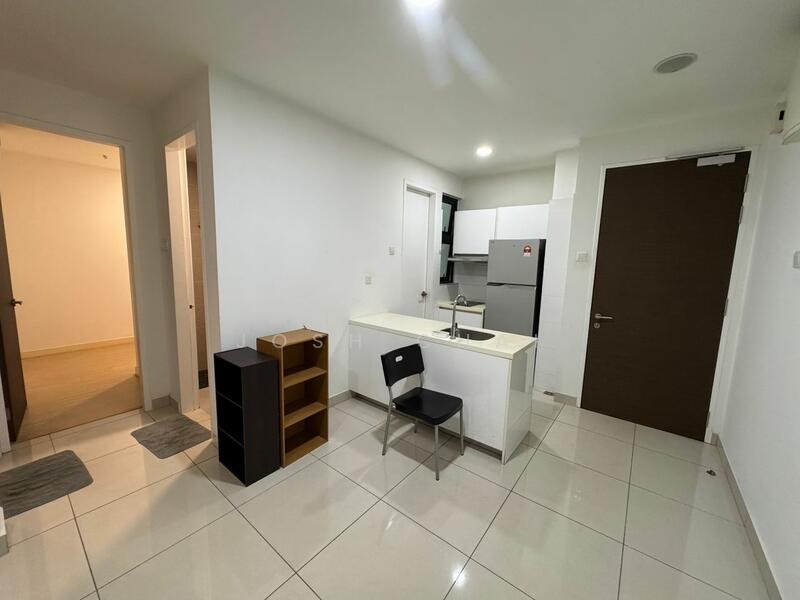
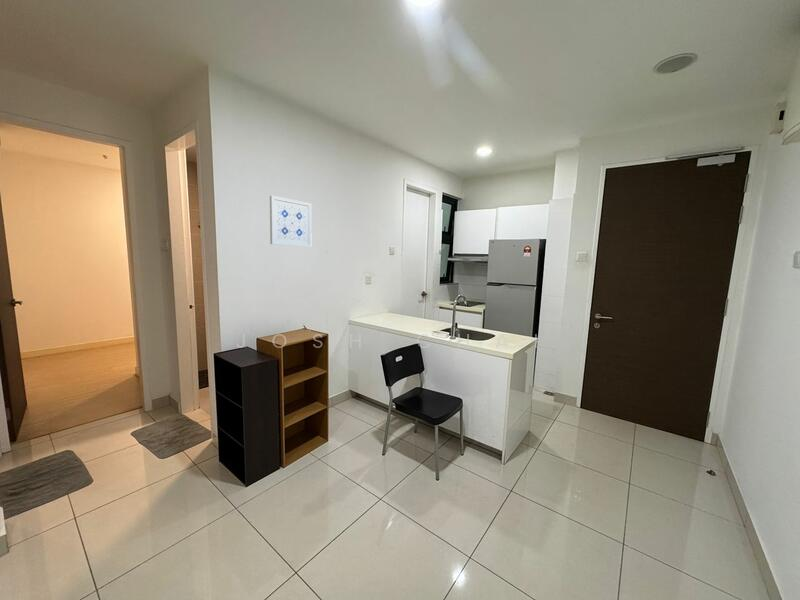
+ wall art [269,195,313,248]
